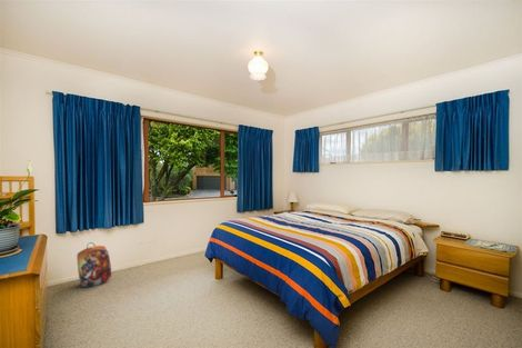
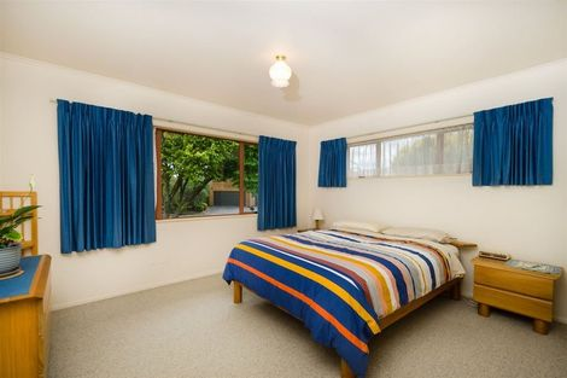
- backpack [76,241,112,289]
